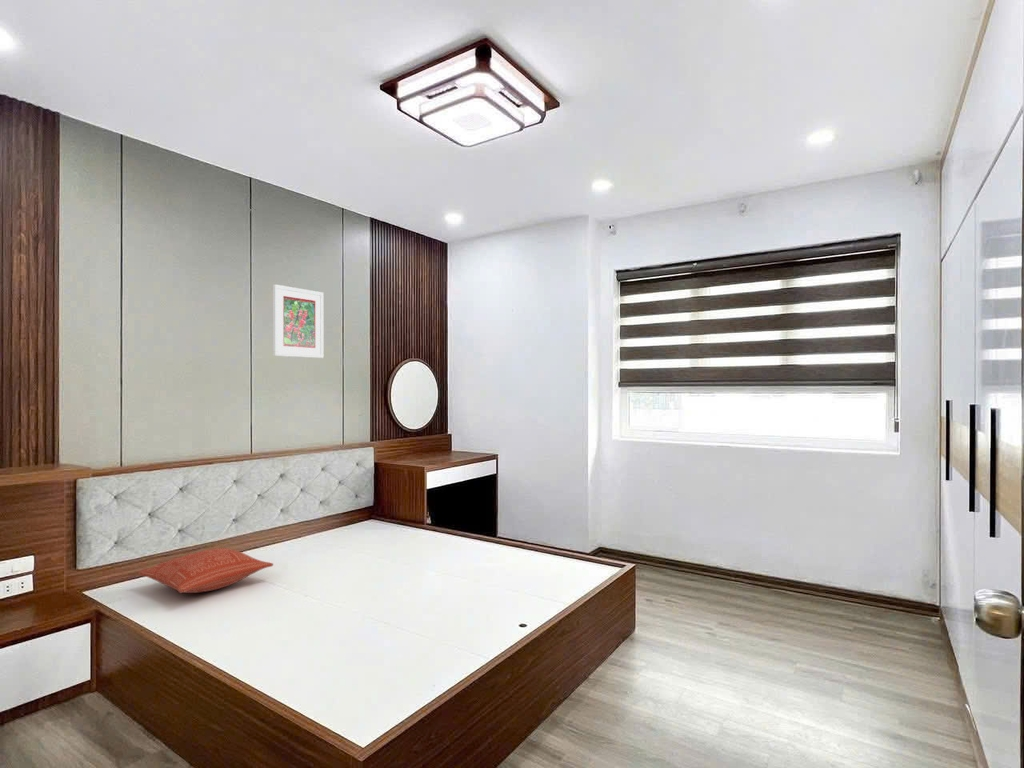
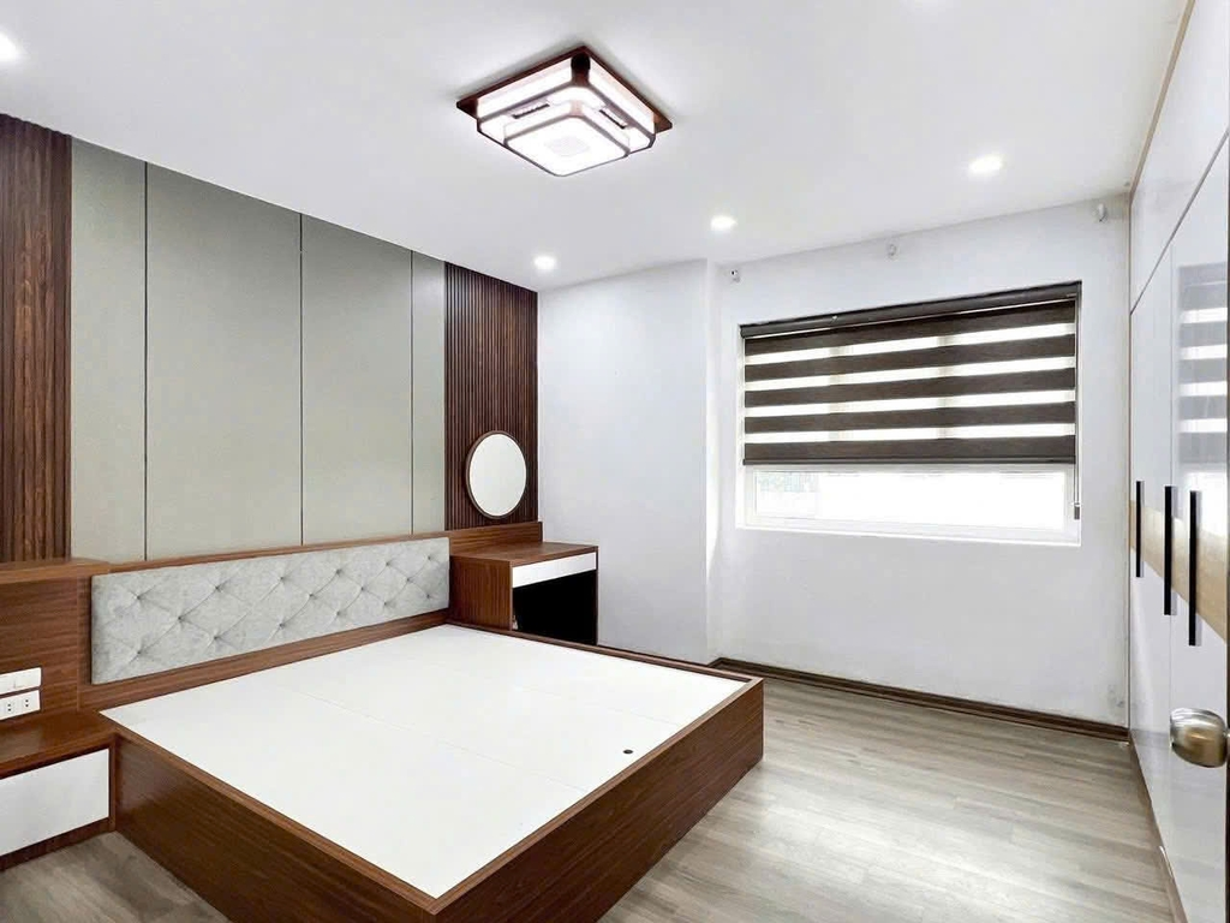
- pillow [137,547,274,594]
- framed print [272,283,325,359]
